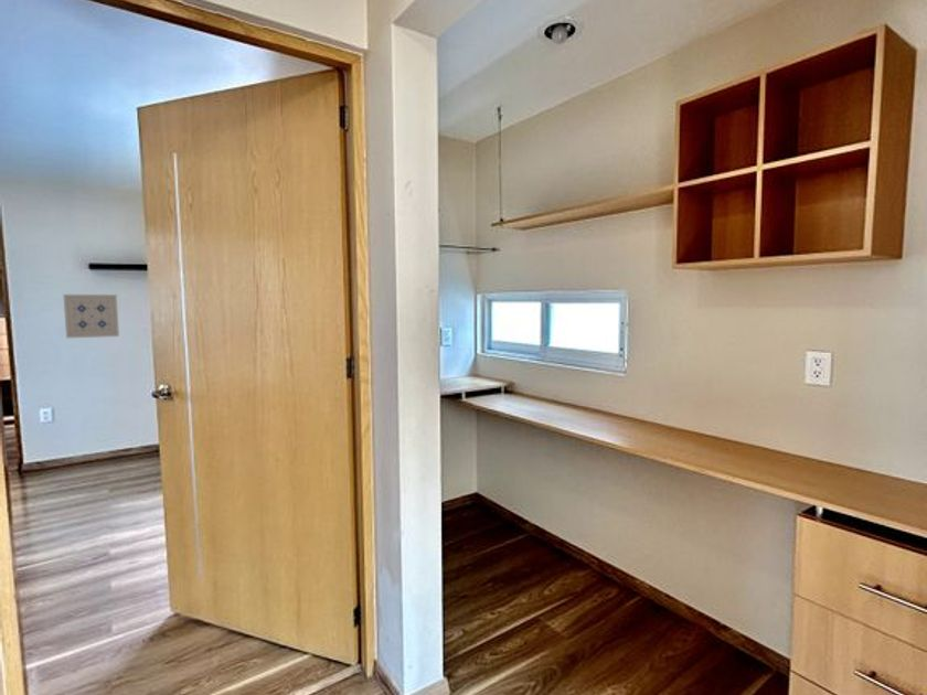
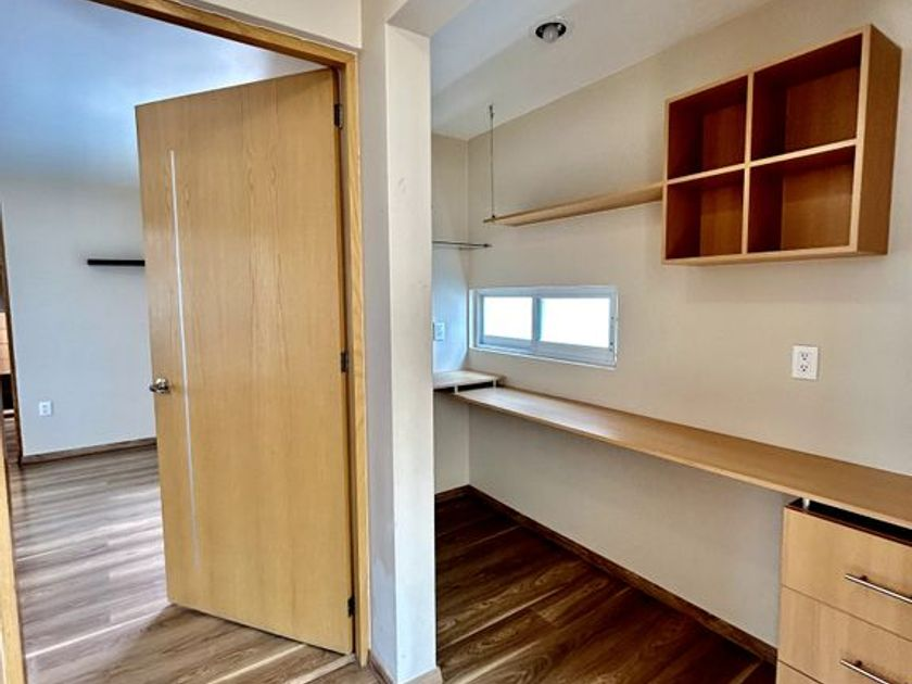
- wall art [62,293,120,339]
